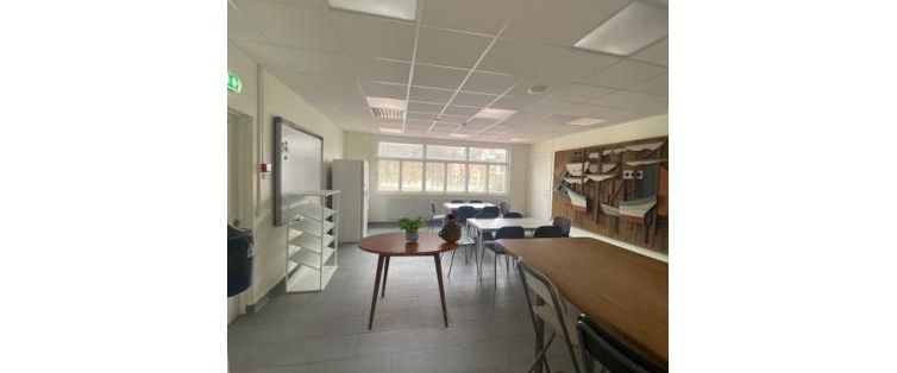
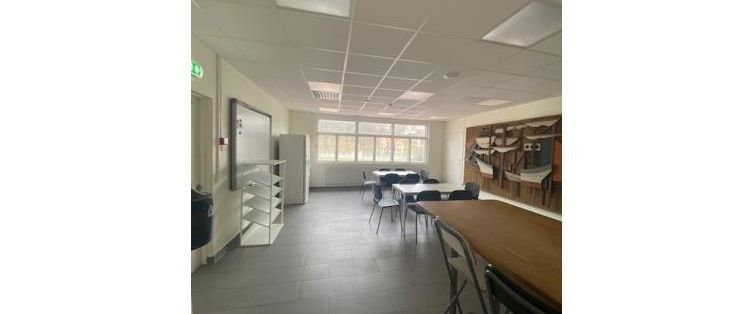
- ceramic jug [438,213,463,242]
- potted plant [395,215,427,242]
- dining table [356,230,464,330]
